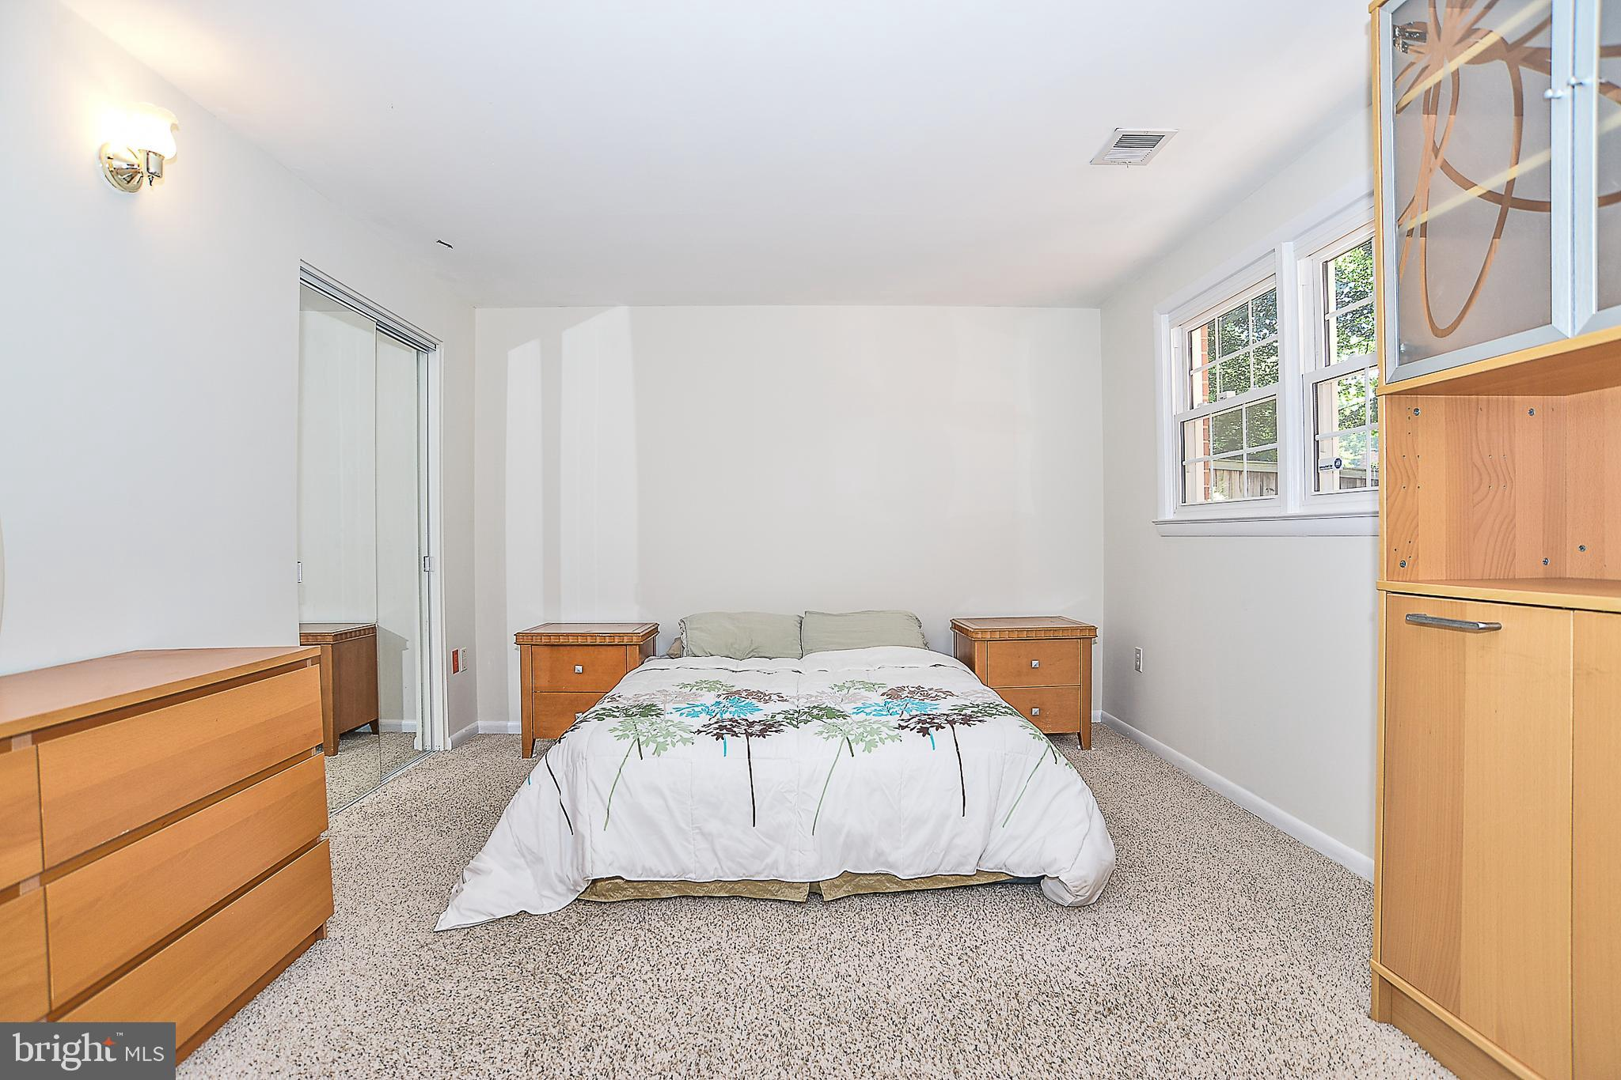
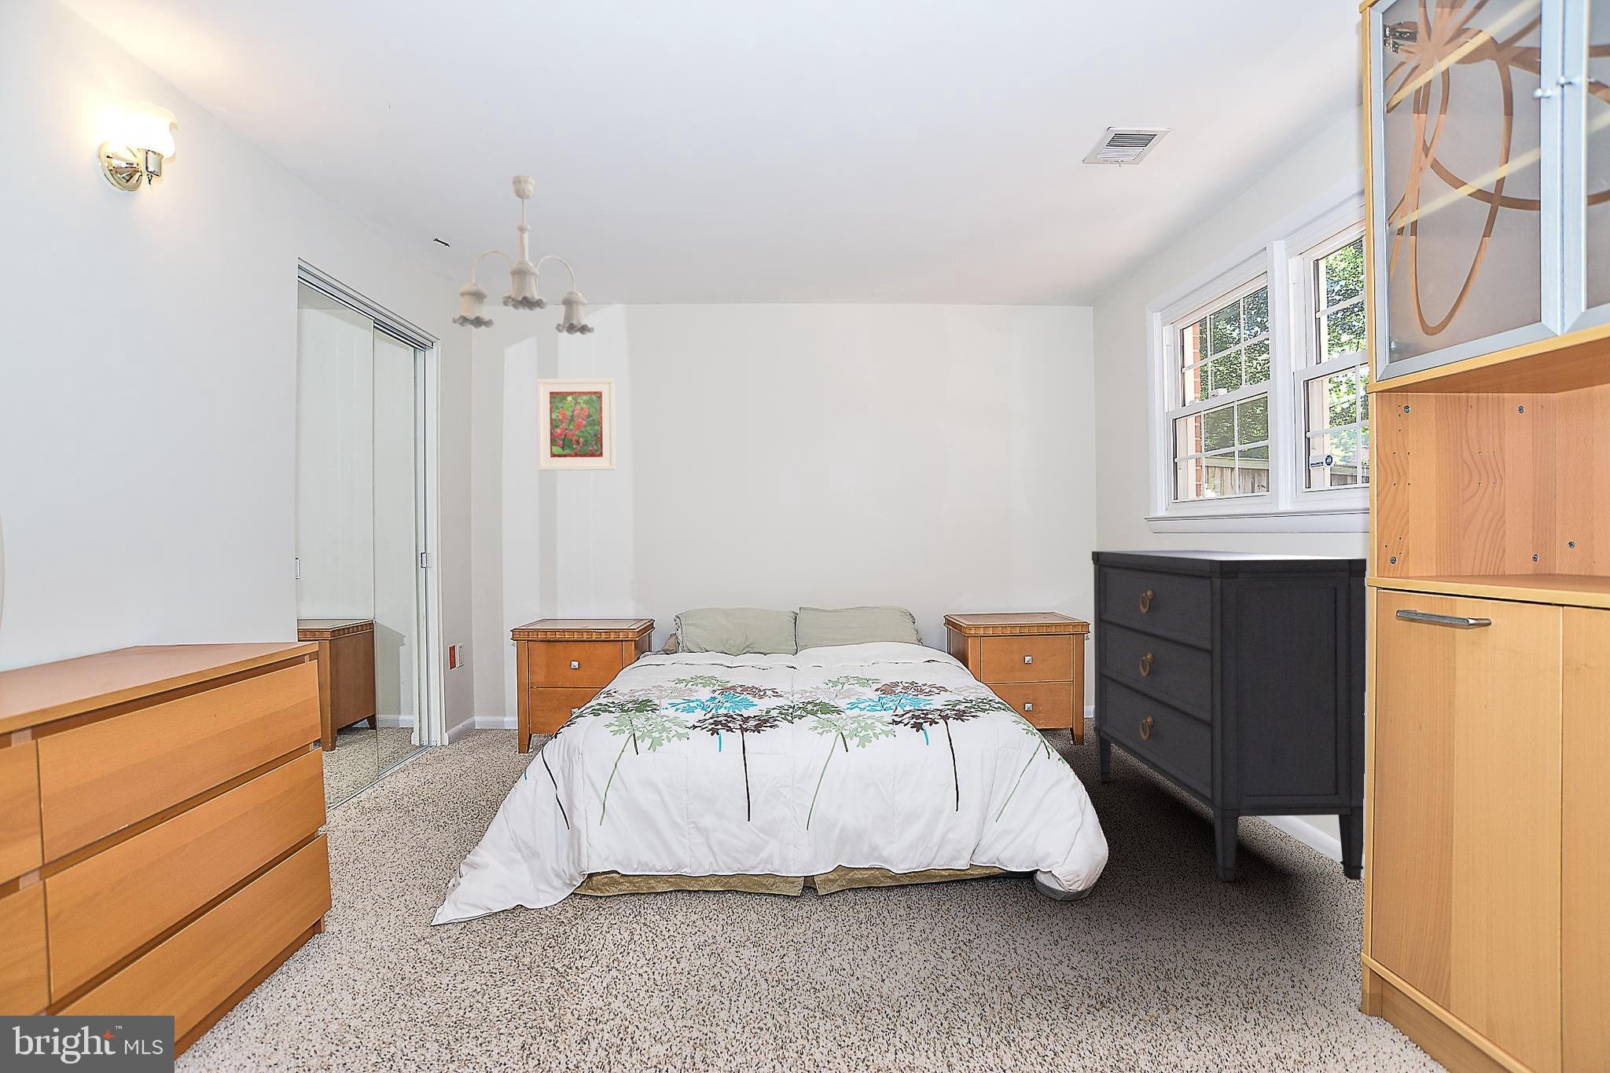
+ ceiling light fixture [452,175,595,335]
+ dresser [1091,548,1367,883]
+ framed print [535,378,617,472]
